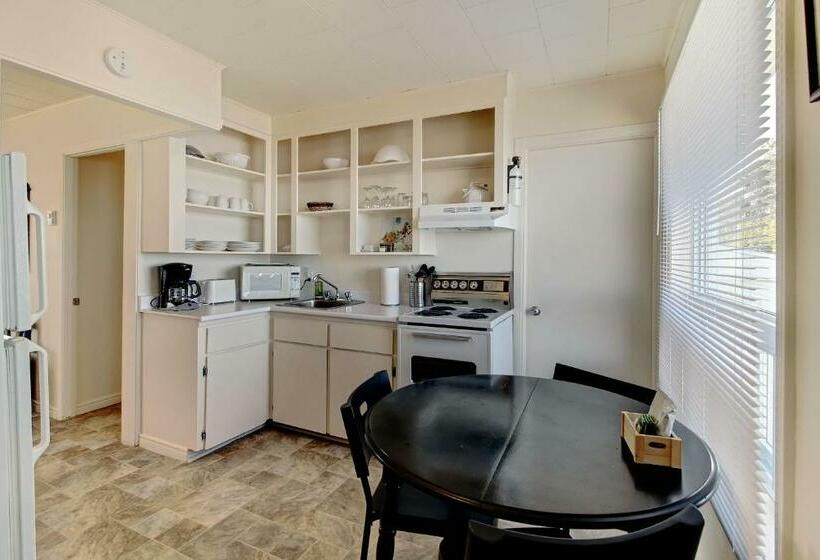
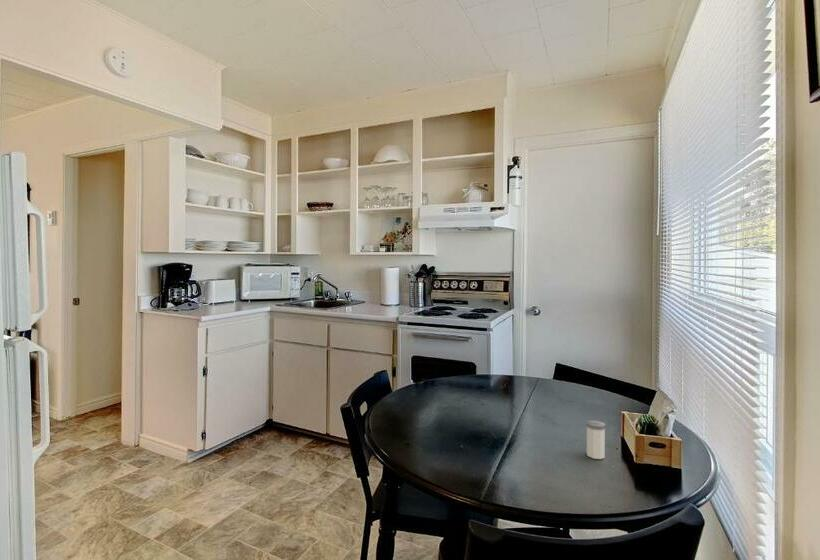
+ salt shaker [585,419,607,460]
